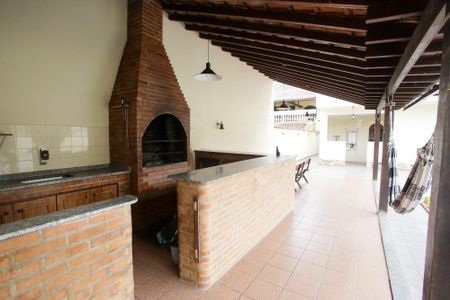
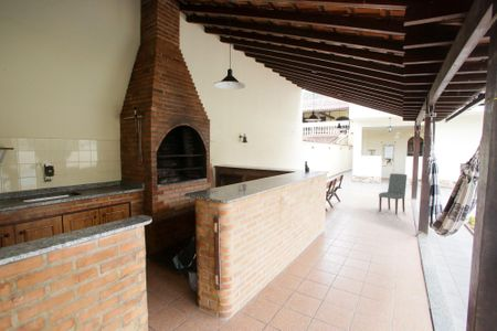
+ dining chair [378,172,408,215]
